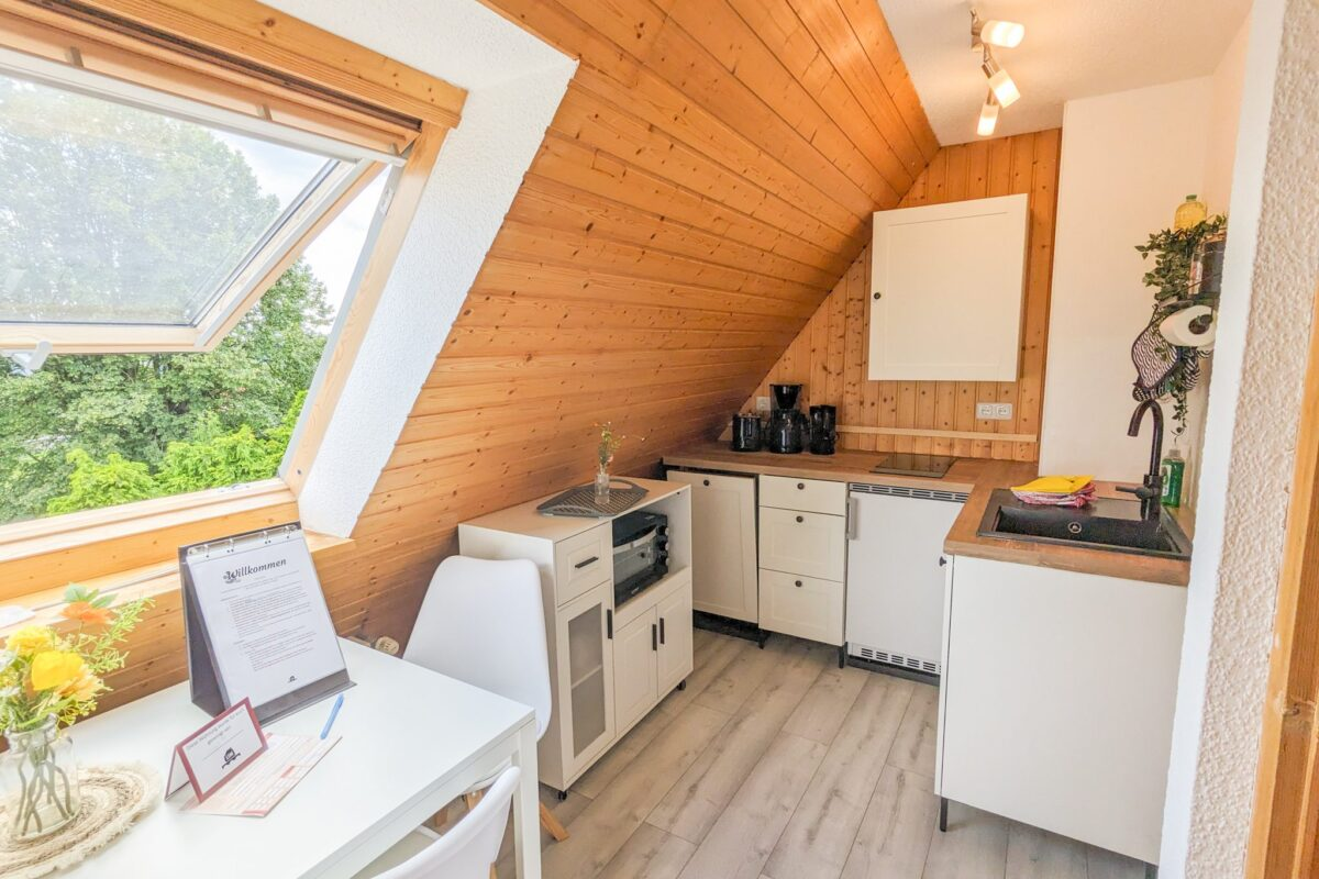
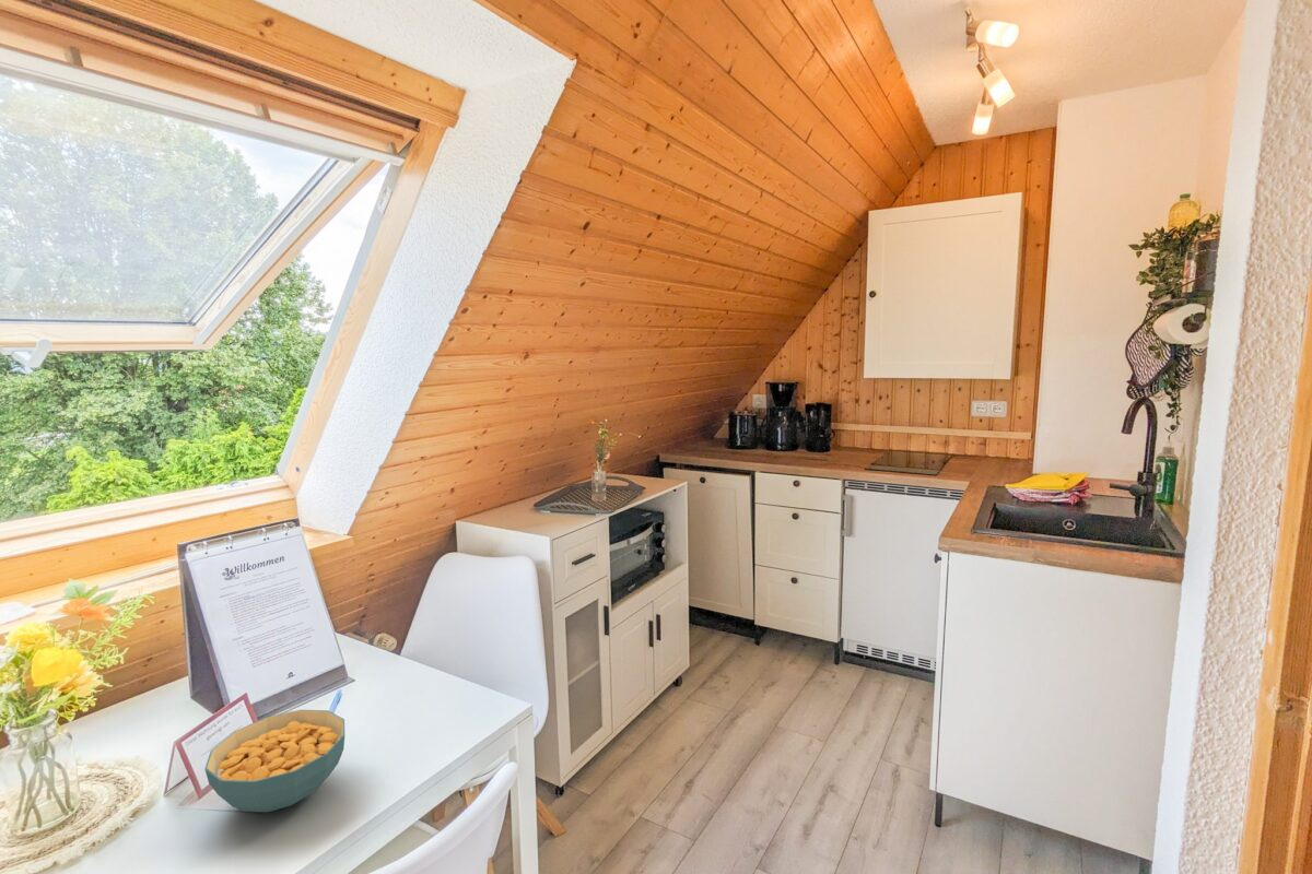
+ cereal bowl [204,709,345,813]
